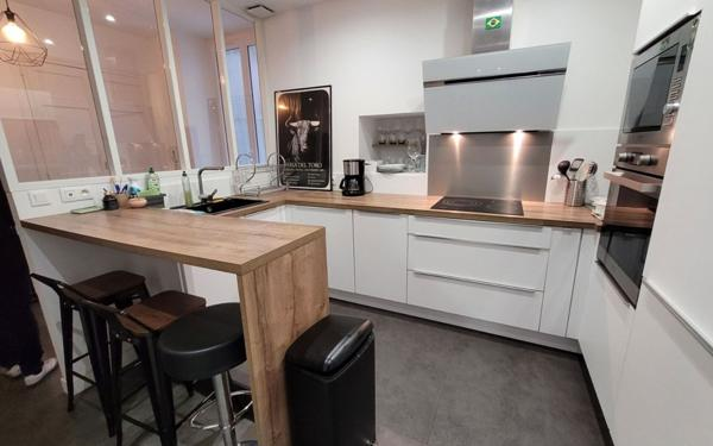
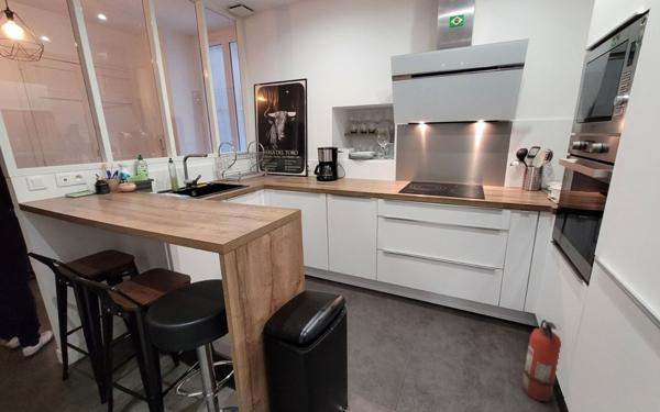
+ fire extinguisher [520,319,562,402]
